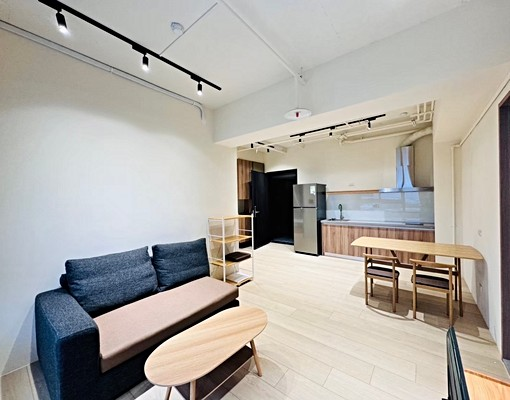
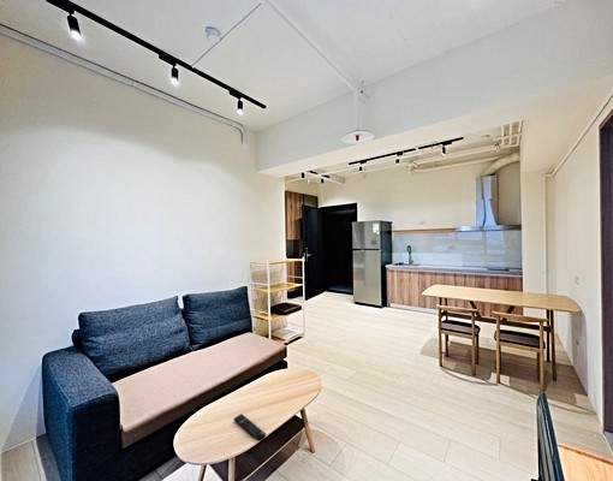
+ remote control [233,412,267,443]
